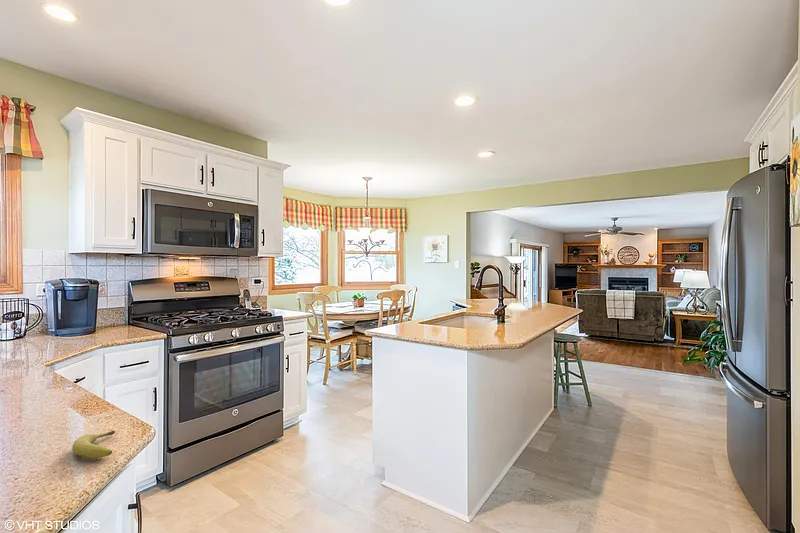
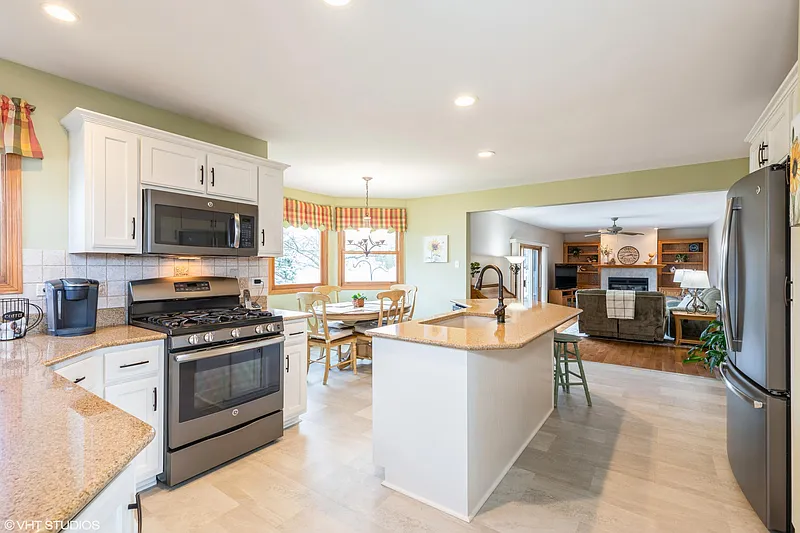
- fruit [71,430,116,460]
